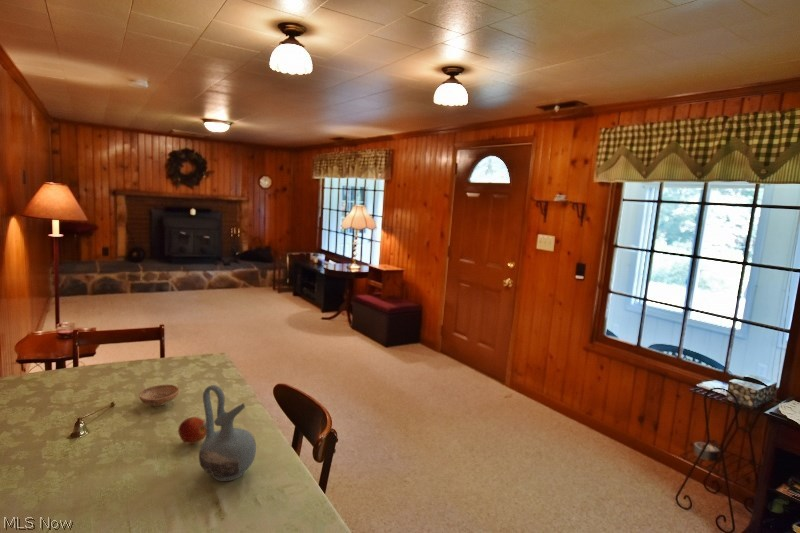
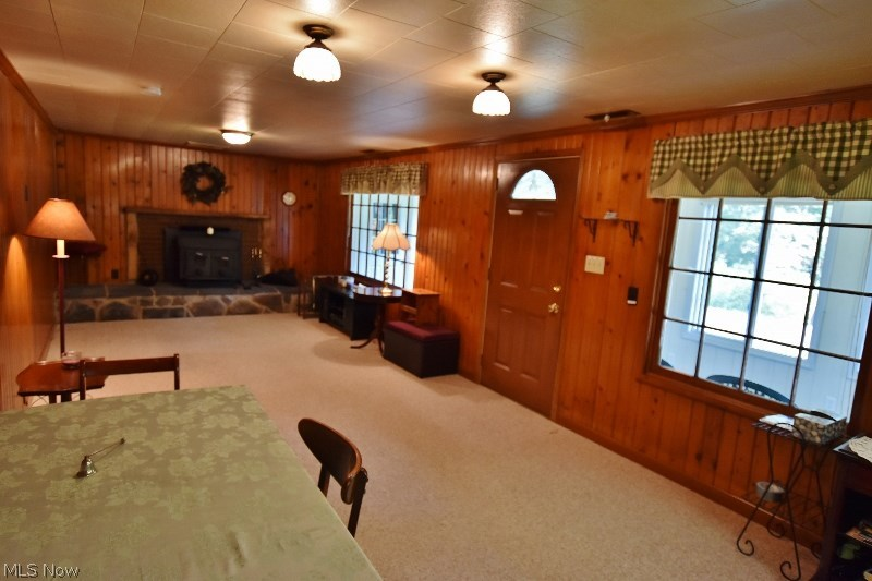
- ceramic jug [198,384,257,482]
- bowl [138,384,180,407]
- fruit [177,416,206,445]
